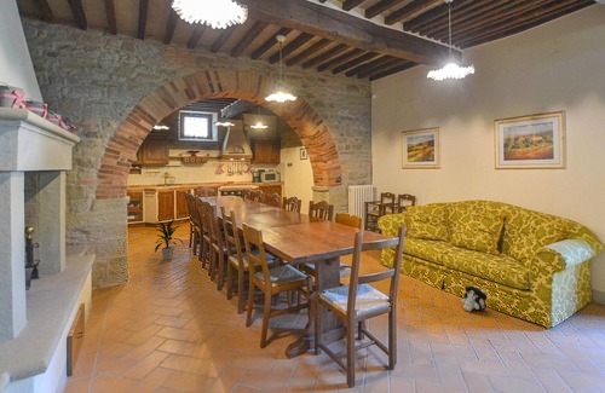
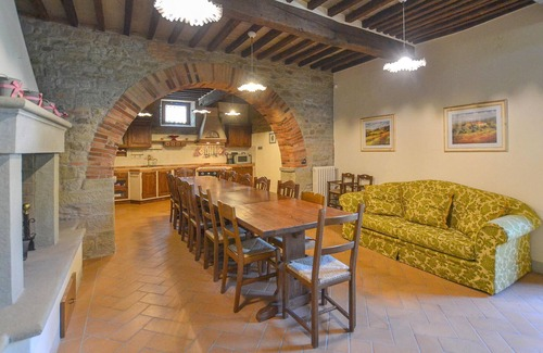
- plush toy [460,284,489,313]
- indoor plant [154,218,185,261]
